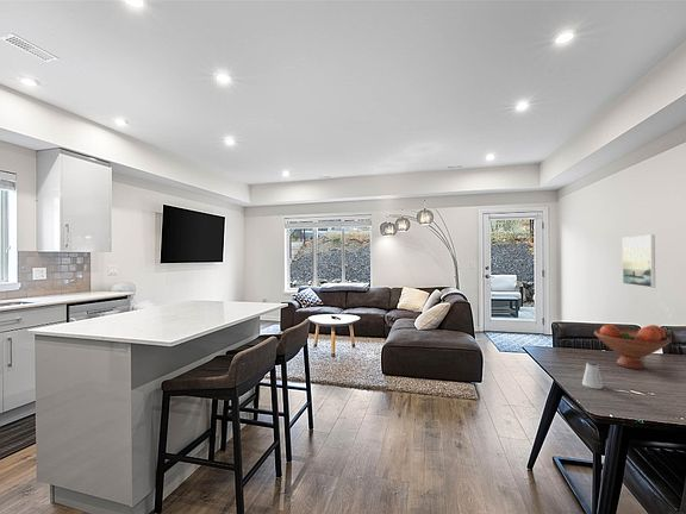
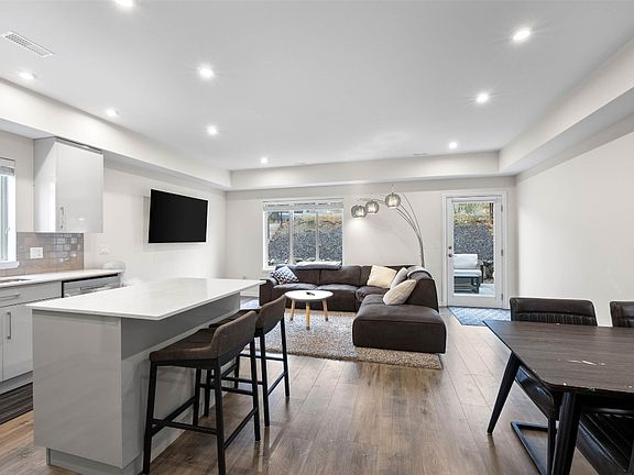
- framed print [622,233,656,289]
- fruit bowl [593,324,672,370]
- saltshaker [581,361,604,390]
